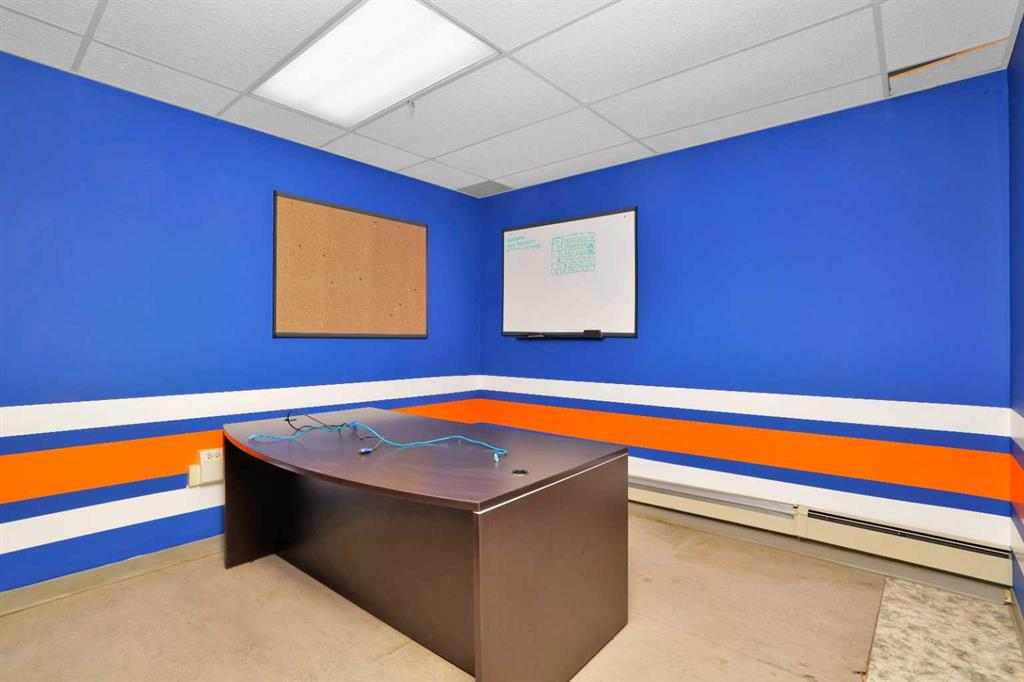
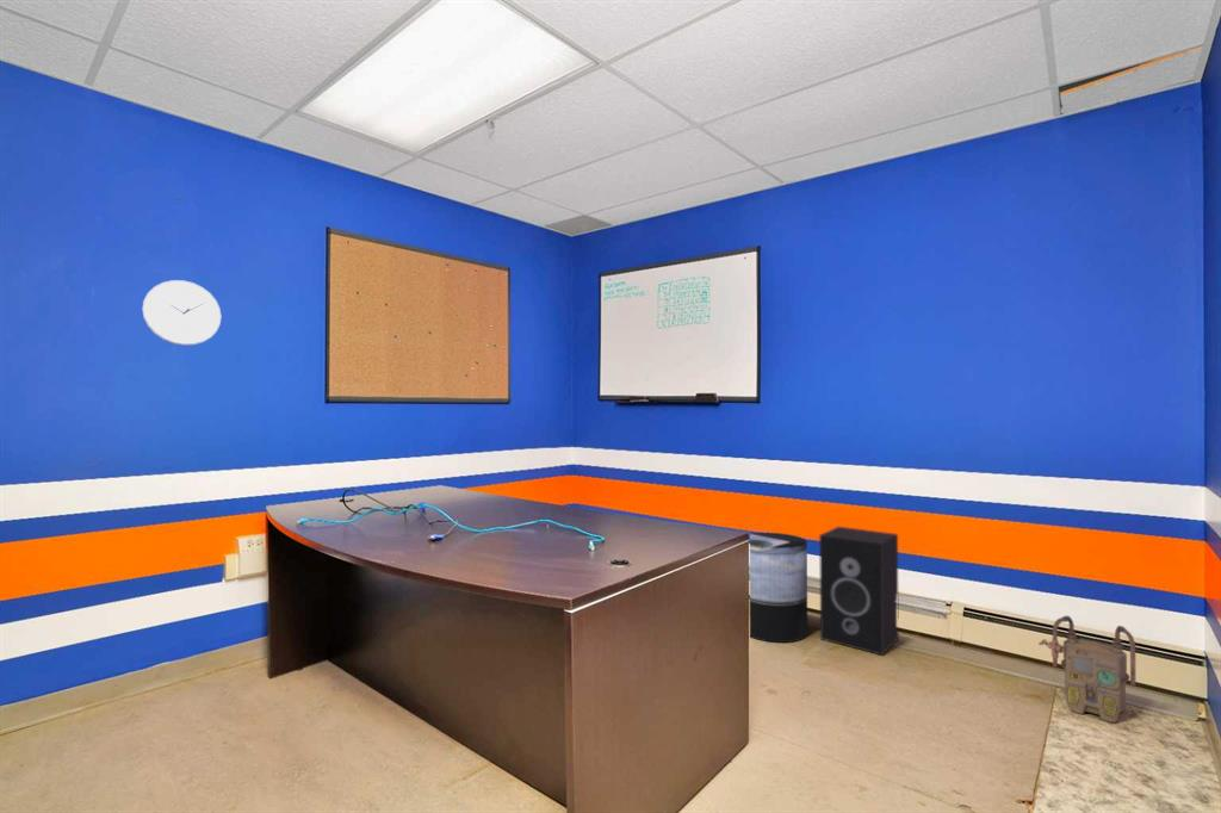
+ speaker [818,526,900,657]
+ wall clock [141,279,222,347]
+ trash can [749,532,808,644]
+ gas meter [1037,615,1136,724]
